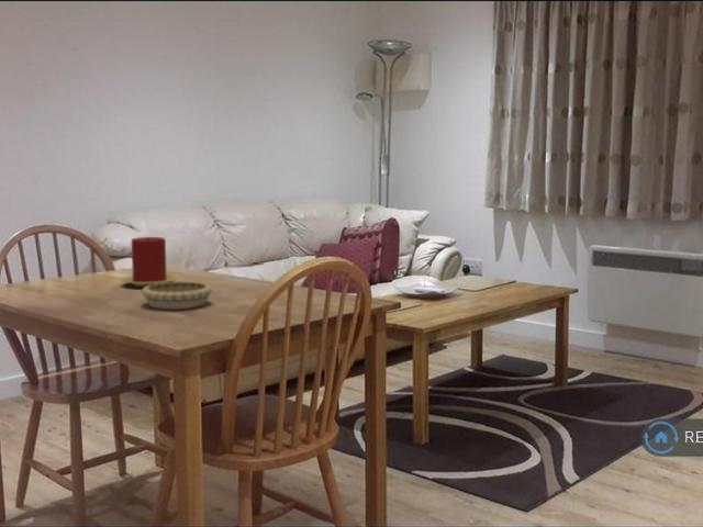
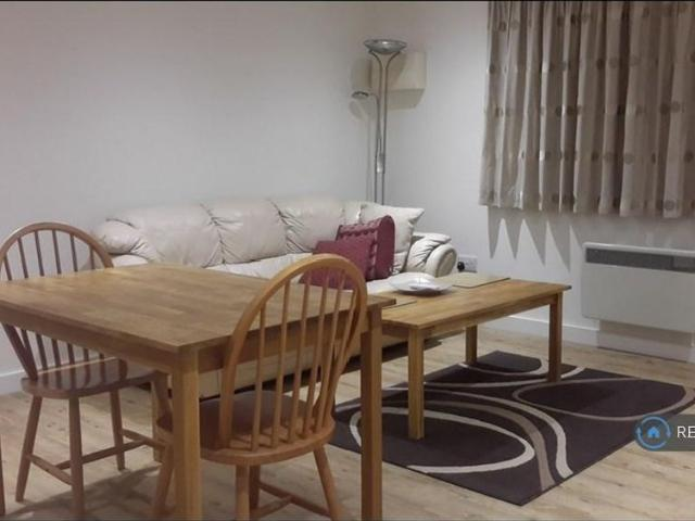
- decorative bowl [141,281,213,310]
- candle [121,236,179,288]
